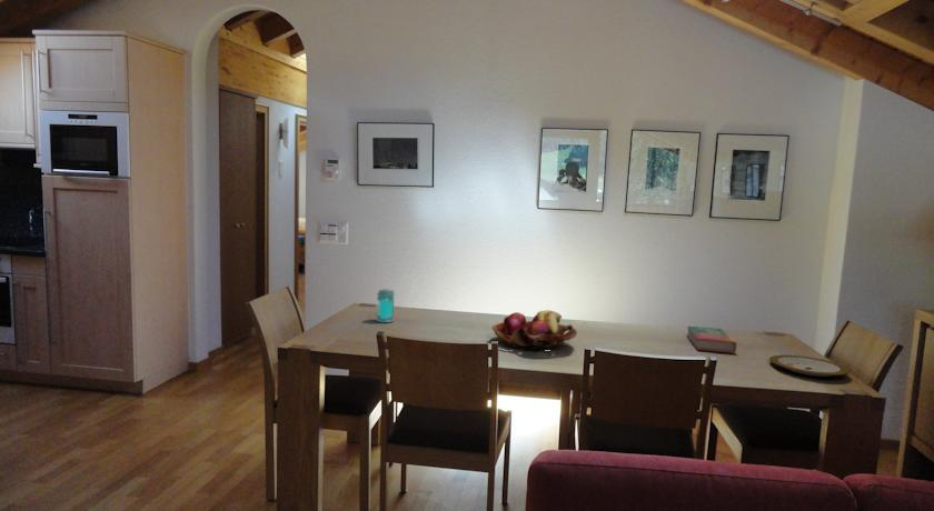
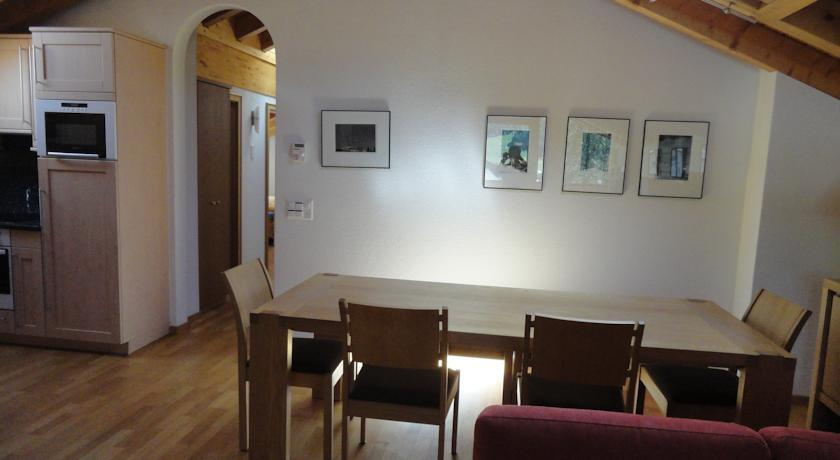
- jar [376,288,396,323]
- plate [768,354,851,378]
- fruit basket [491,309,578,351]
- book [686,325,737,354]
